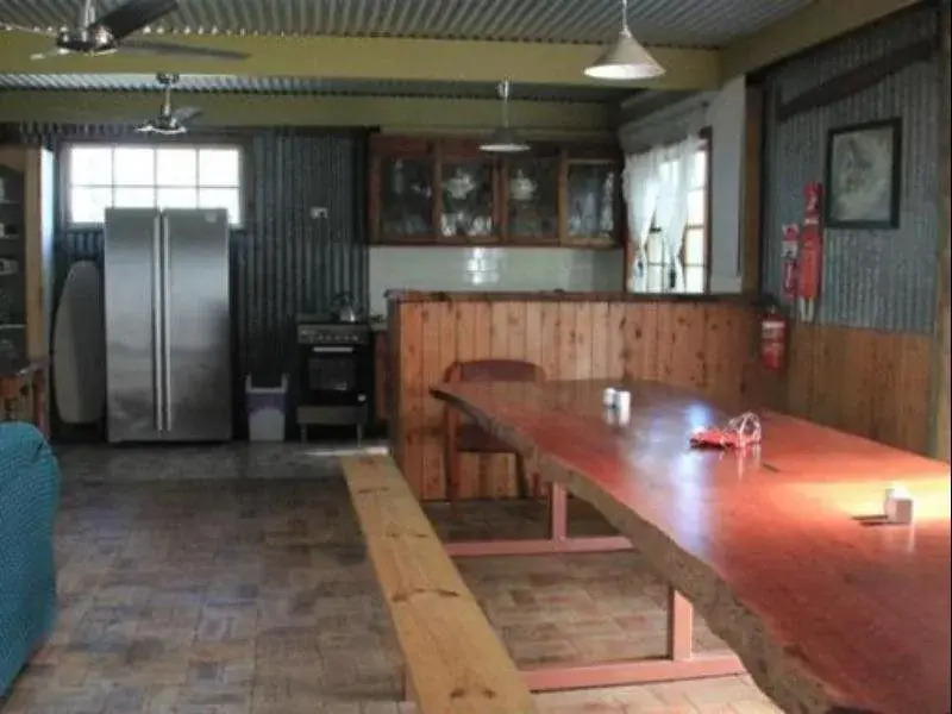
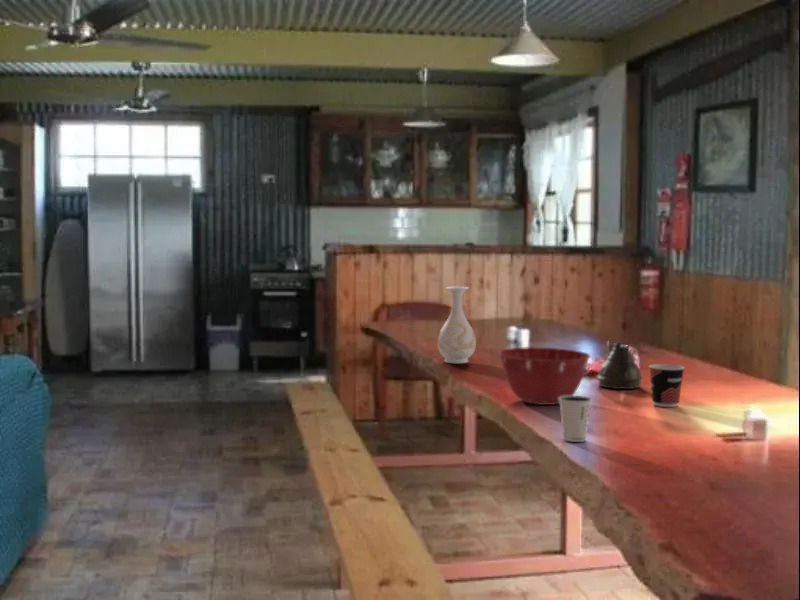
+ mixing bowl [498,346,591,406]
+ cup [648,363,686,408]
+ vase [437,286,477,364]
+ teapot [595,341,644,390]
+ dixie cup [559,395,593,443]
